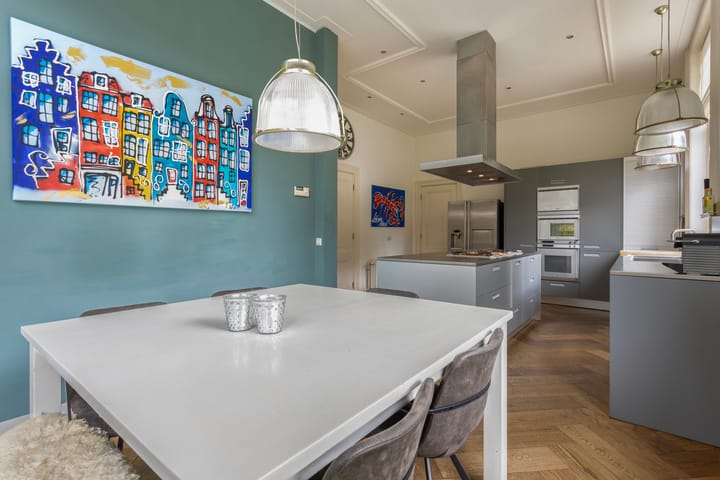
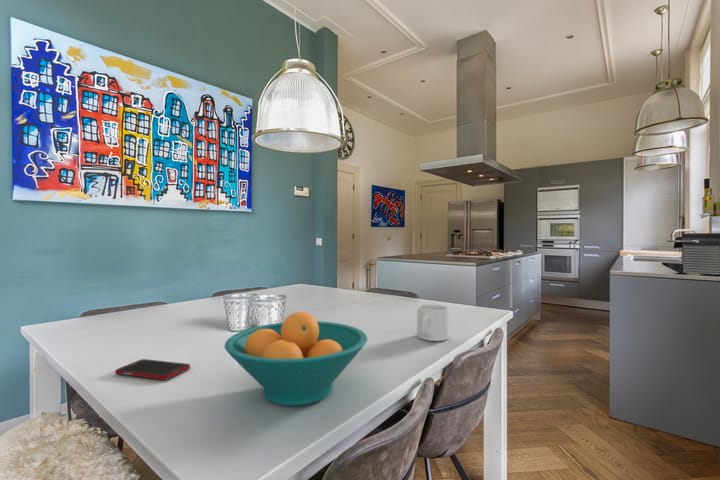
+ cell phone [114,358,191,381]
+ mug [416,303,450,342]
+ fruit bowl [224,311,368,407]
